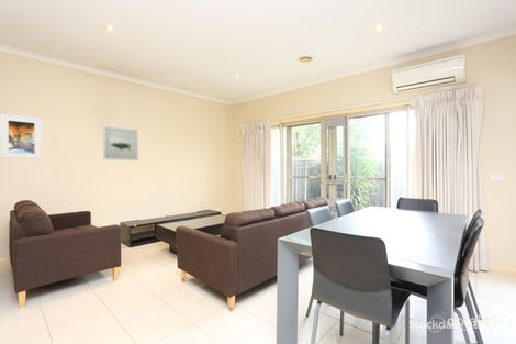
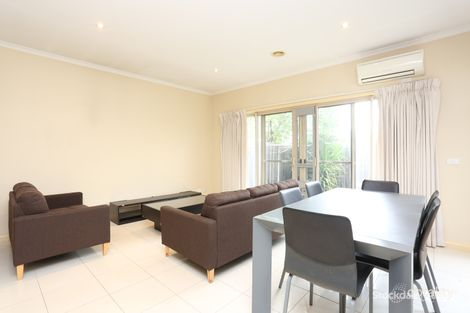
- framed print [0,113,43,159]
- wall art [102,125,139,162]
